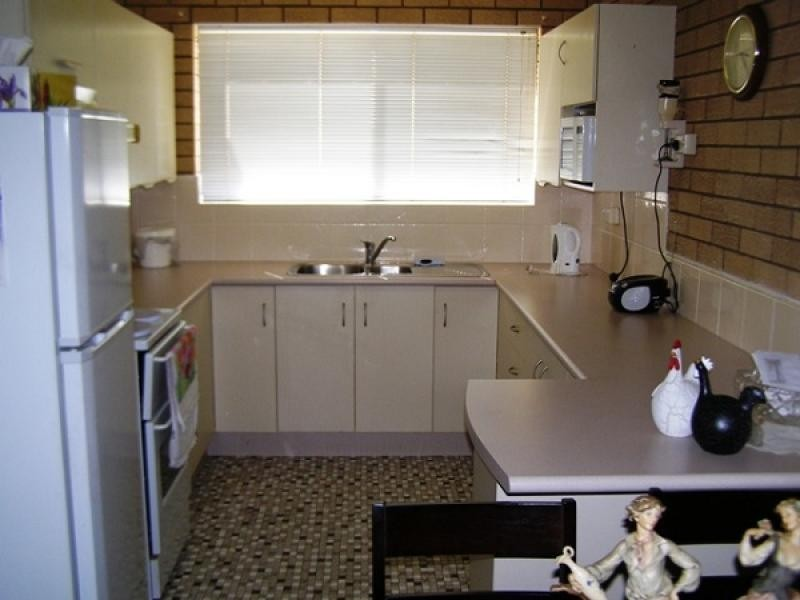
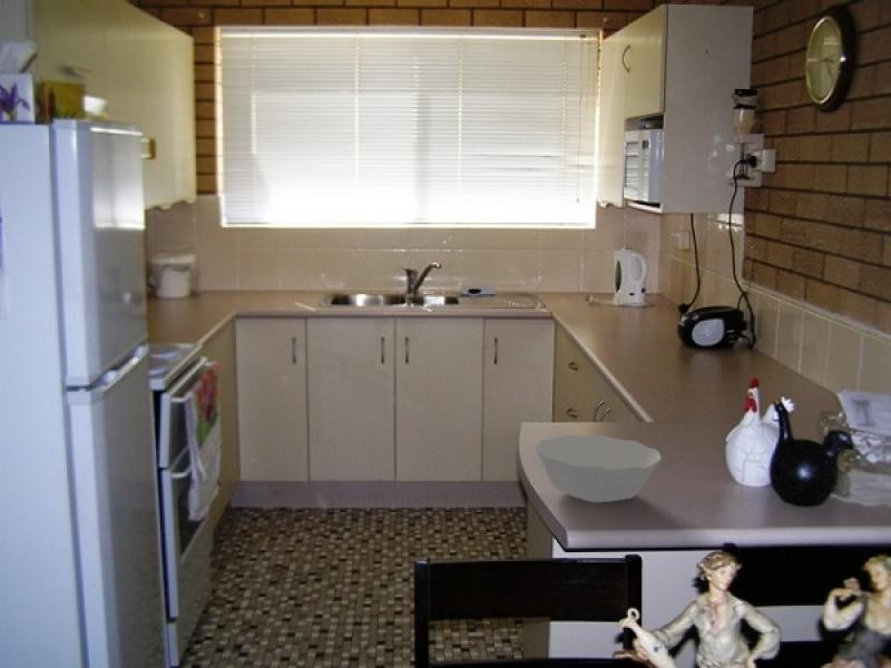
+ bowl [535,434,663,503]
